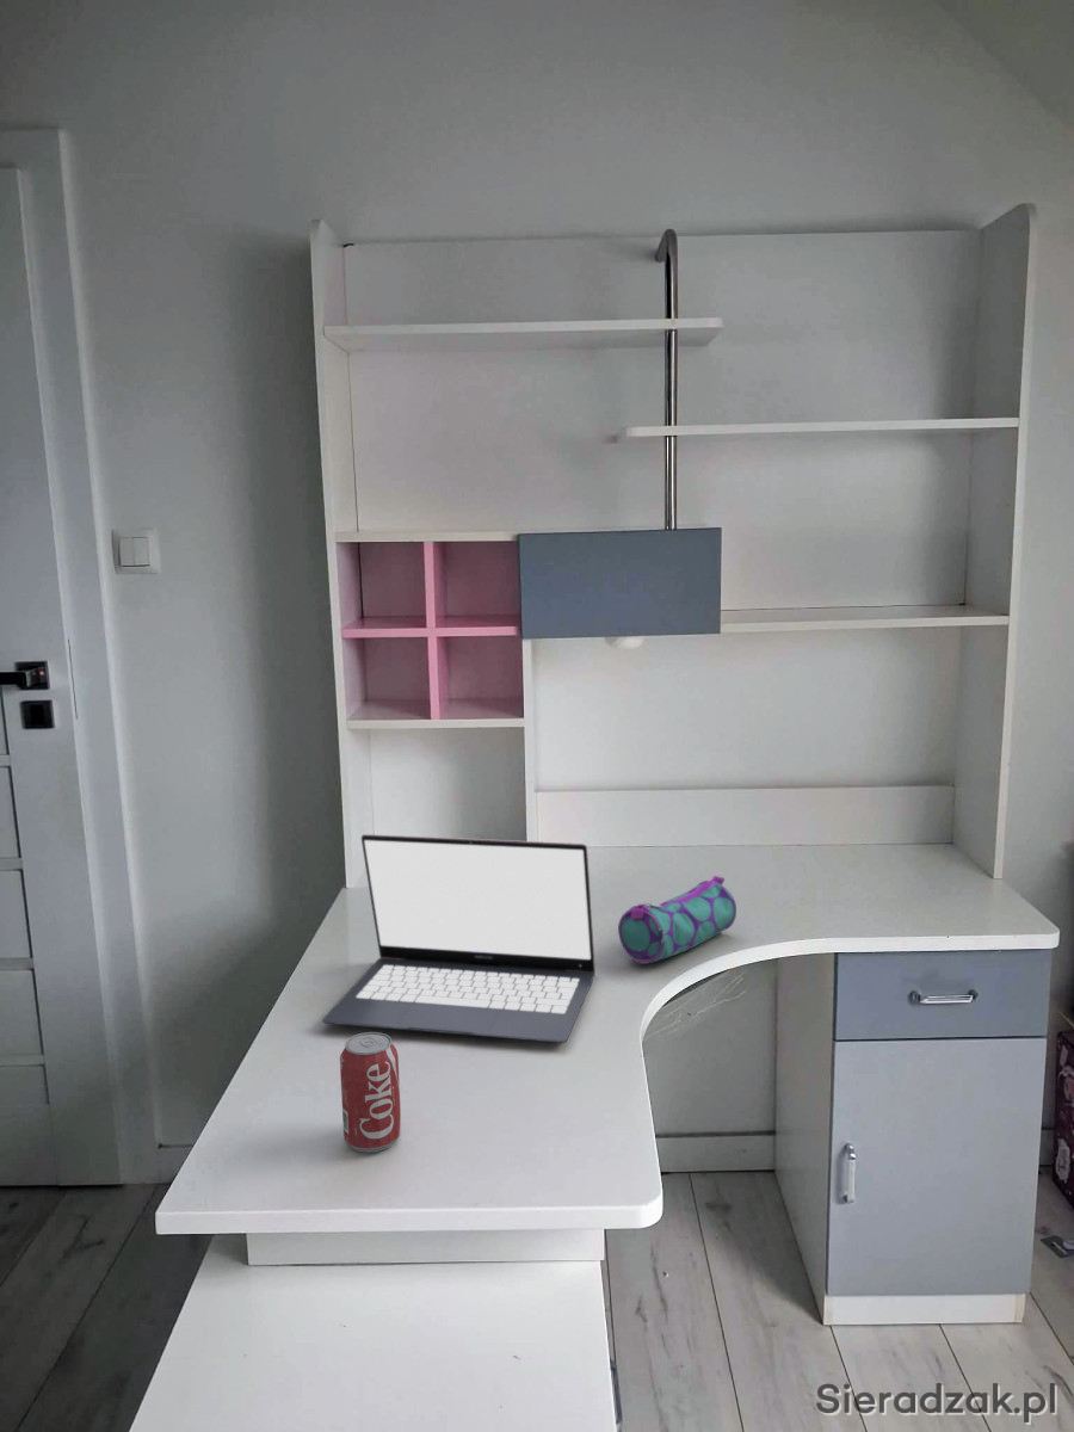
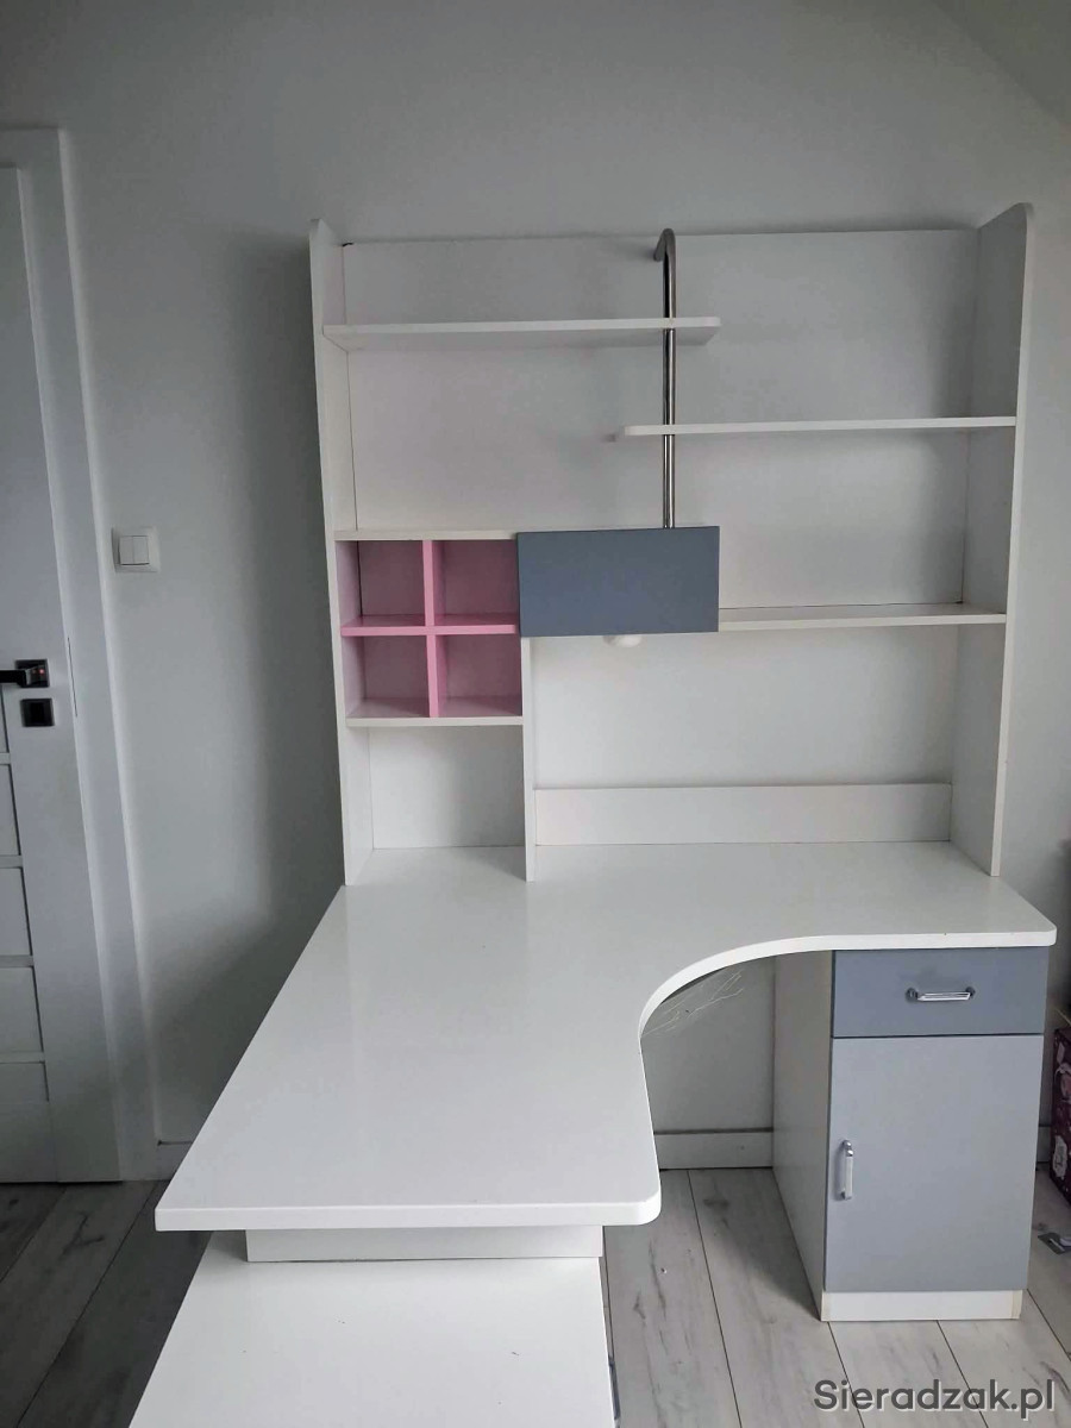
- laptop [321,833,597,1044]
- beverage can [339,1031,402,1154]
- pencil case [617,875,737,965]
